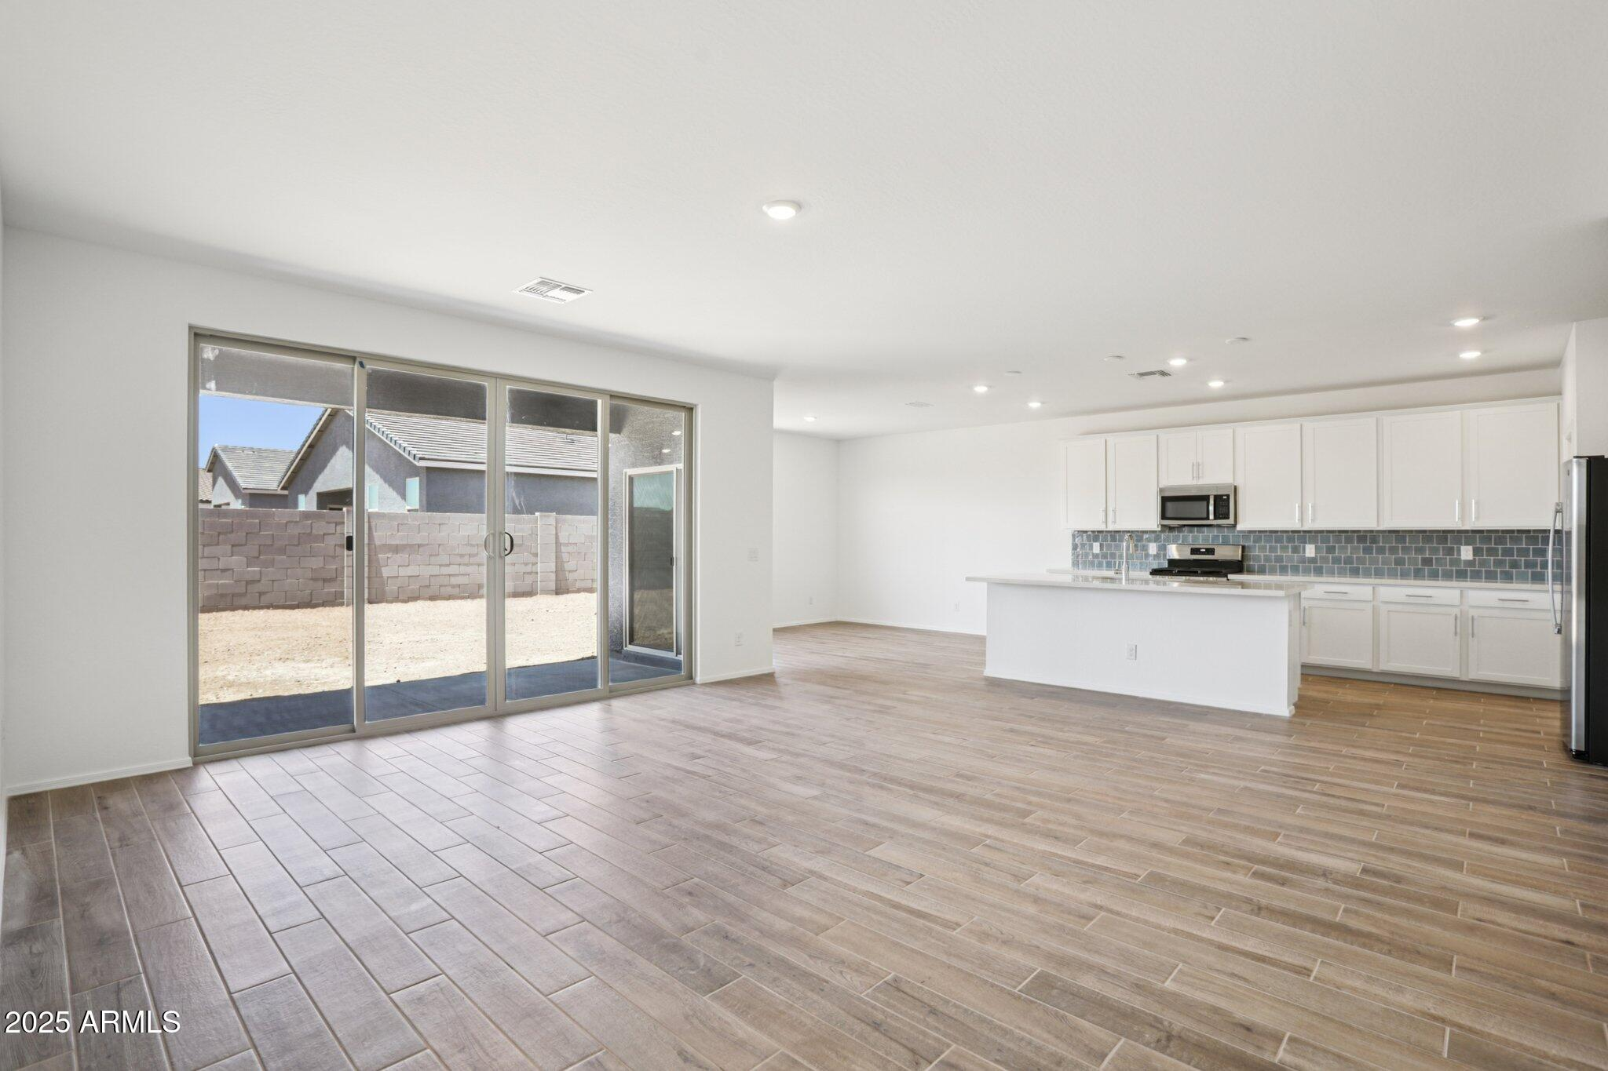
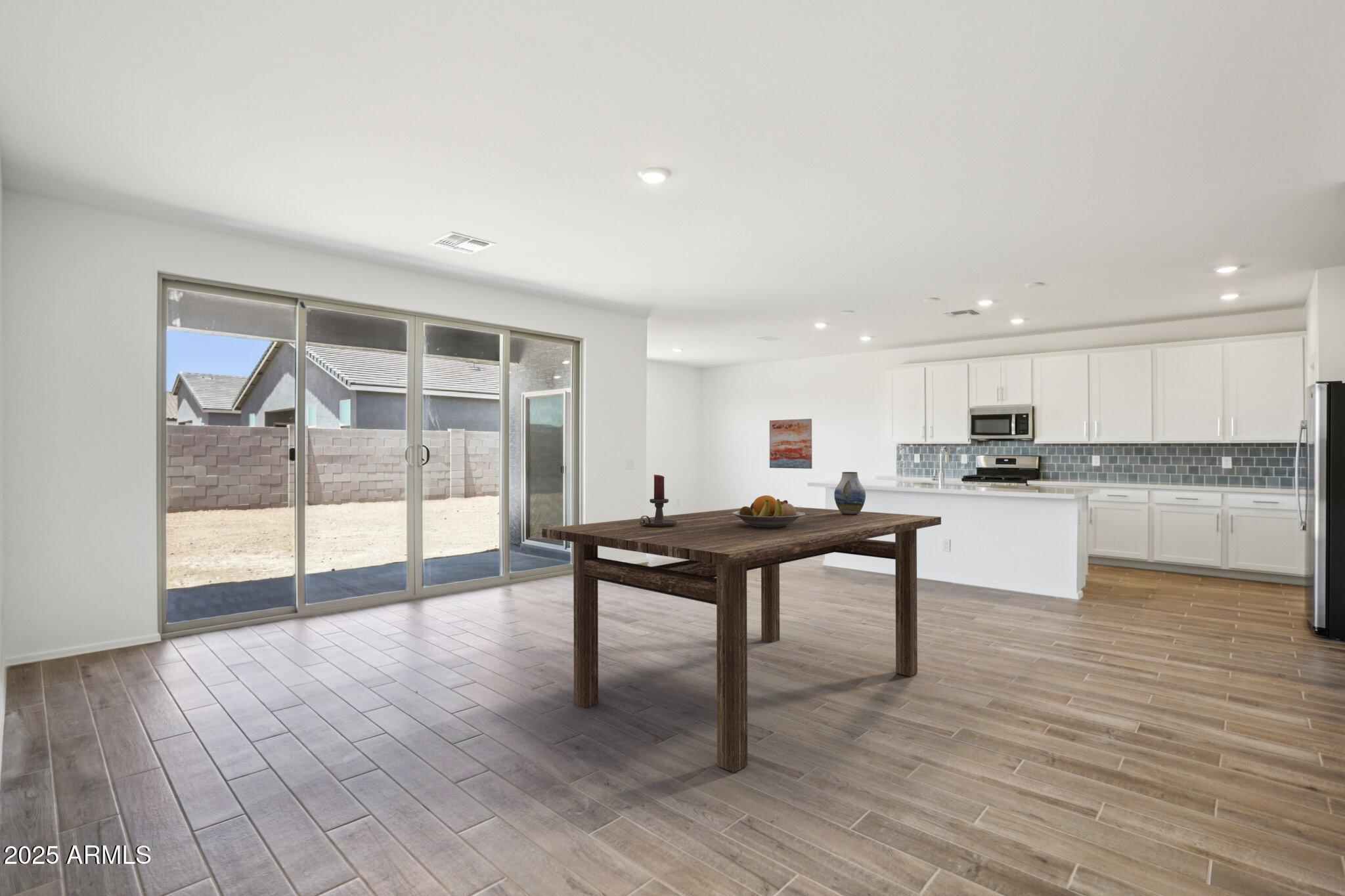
+ wall art [769,418,812,469]
+ fruit bowl [732,495,805,528]
+ candle holder [640,474,678,527]
+ dining table [541,506,942,773]
+ vase [833,471,866,515]
